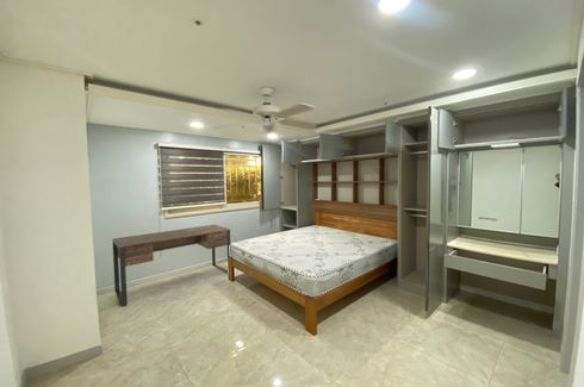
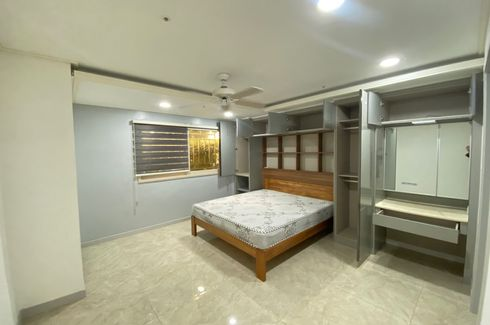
- desk [111,224,231,307]
